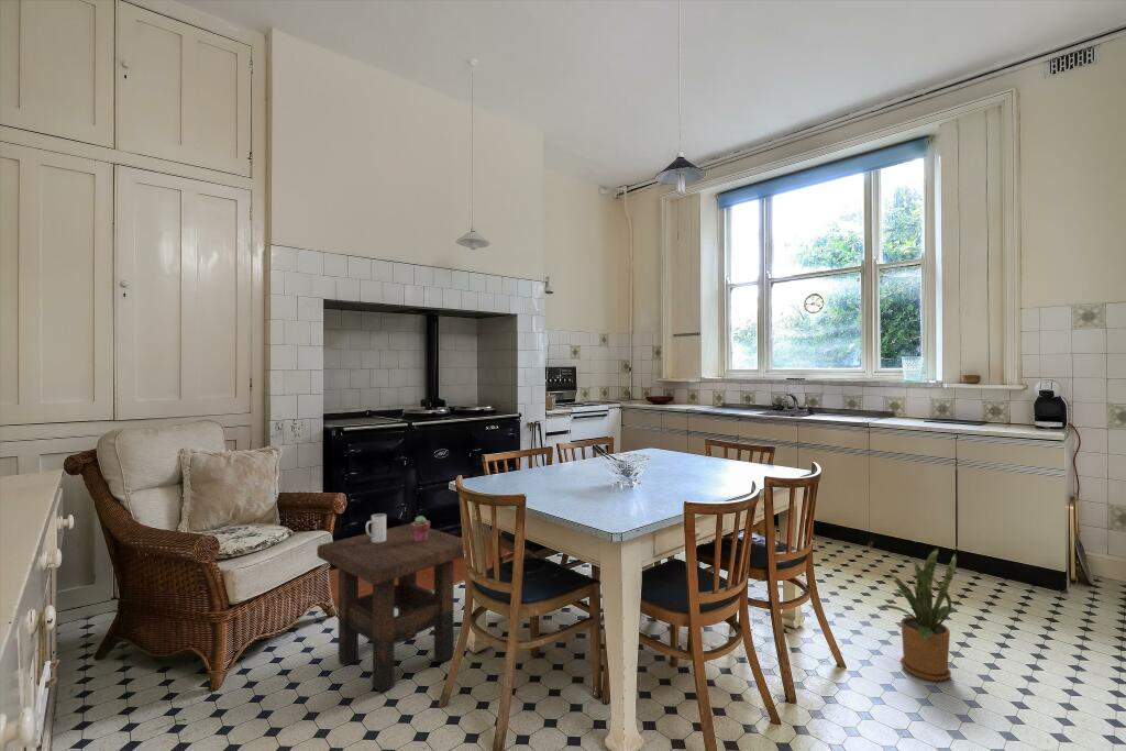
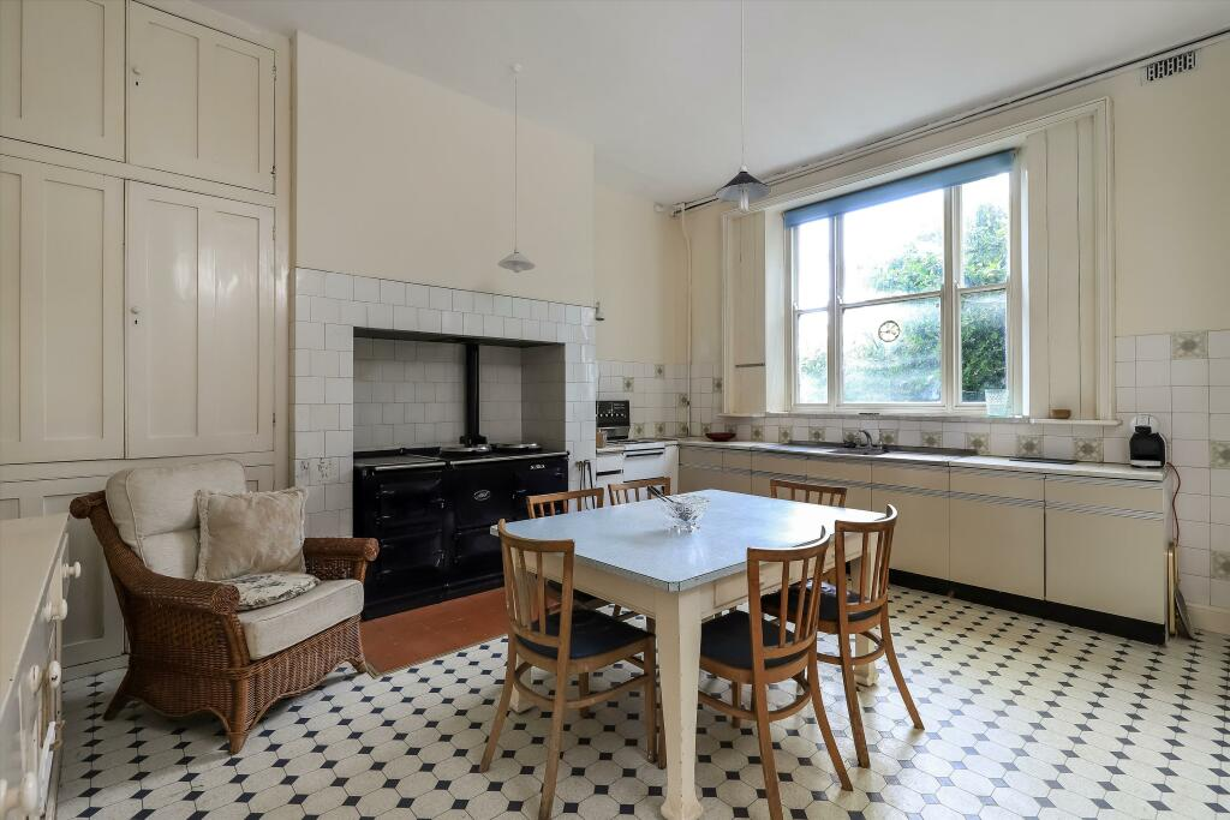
- house plant [873,548,959,682]
- side table [316,522,464,694]
- mug [365,512,387,542]
- potted succulent [410,515,431,542]
